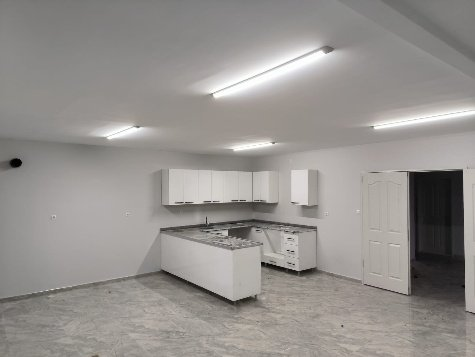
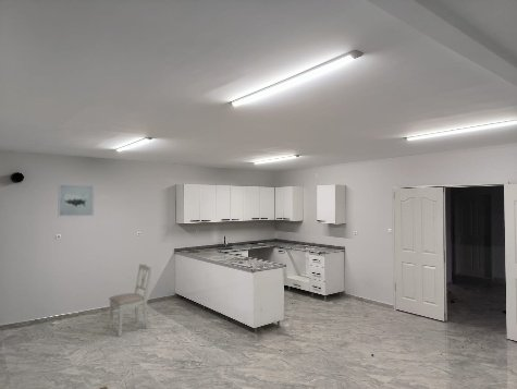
+ dining chair [107,263,152,338]
+ wall art [57,183,95,218]
